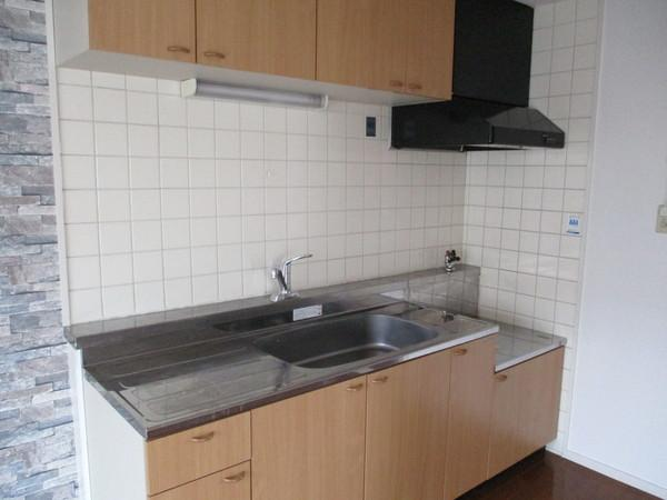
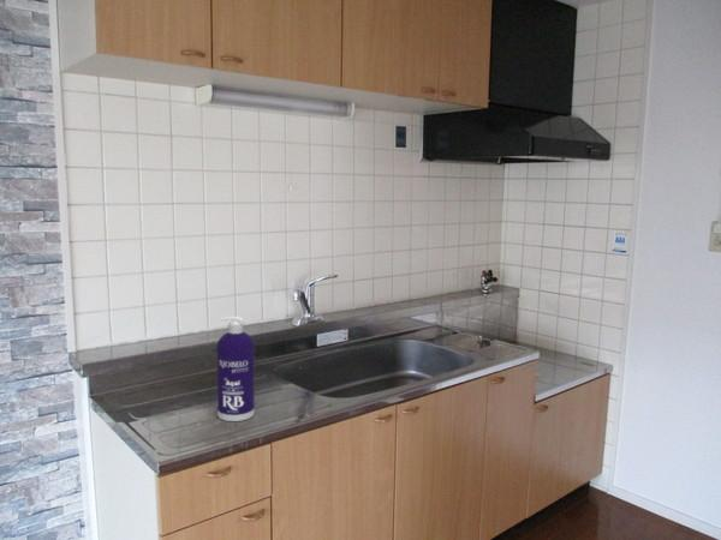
+ spray bottle [215,316,256,422]
